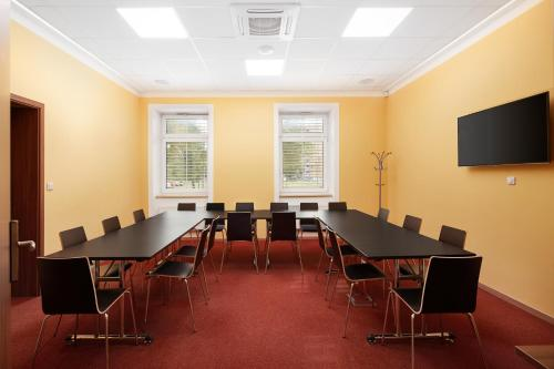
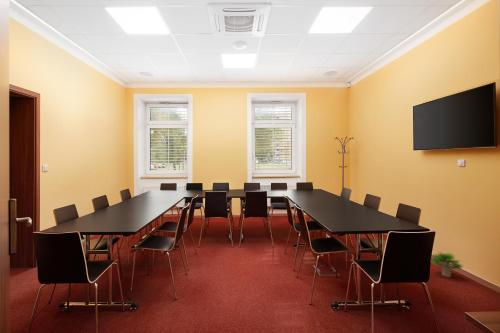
+ potted plant [431,251,464,278]
